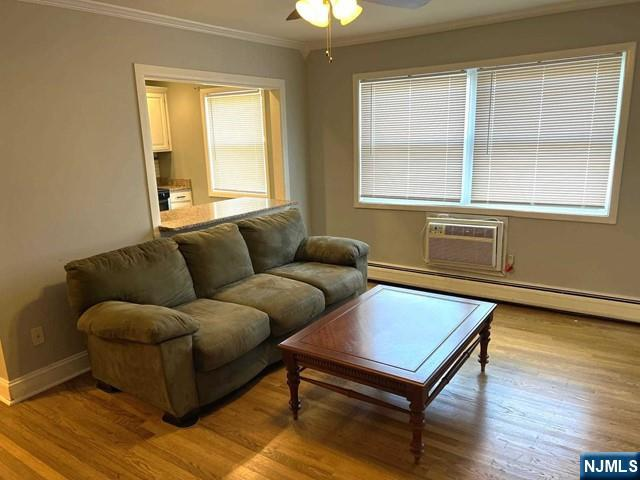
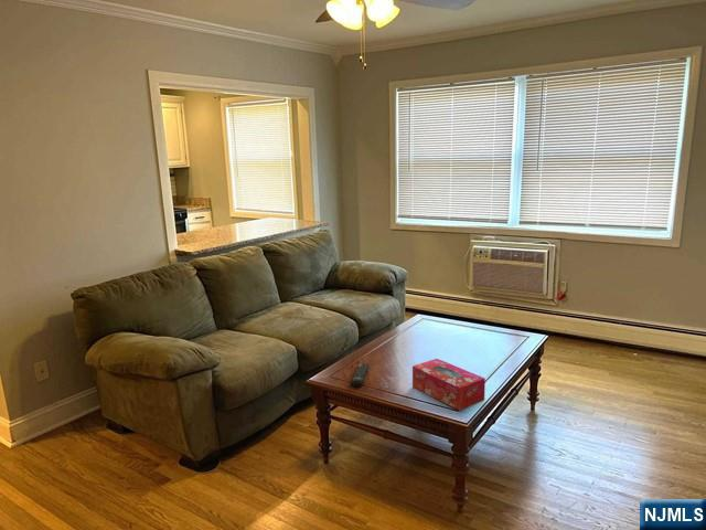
+ remote control [350,362,370,388]
+ tissue box [411,358,486,412]
